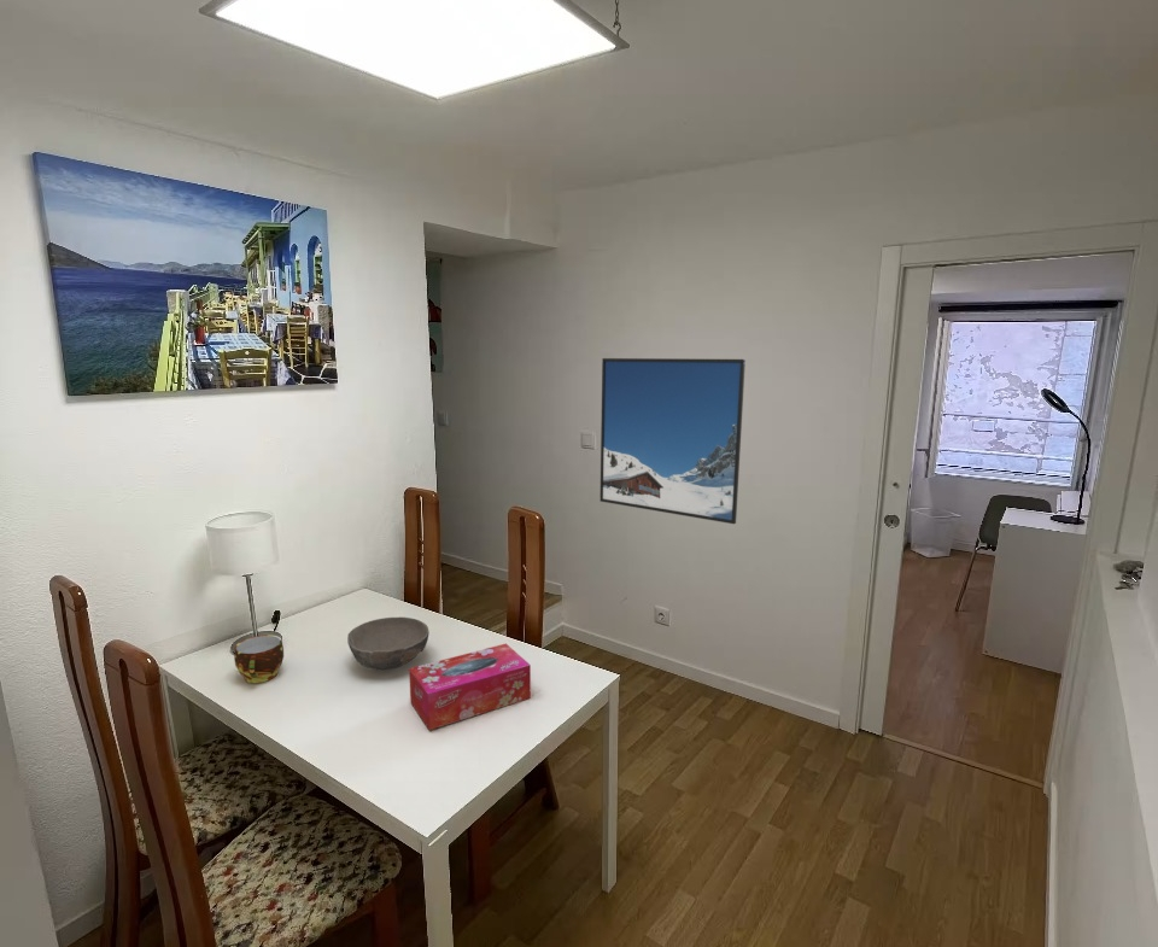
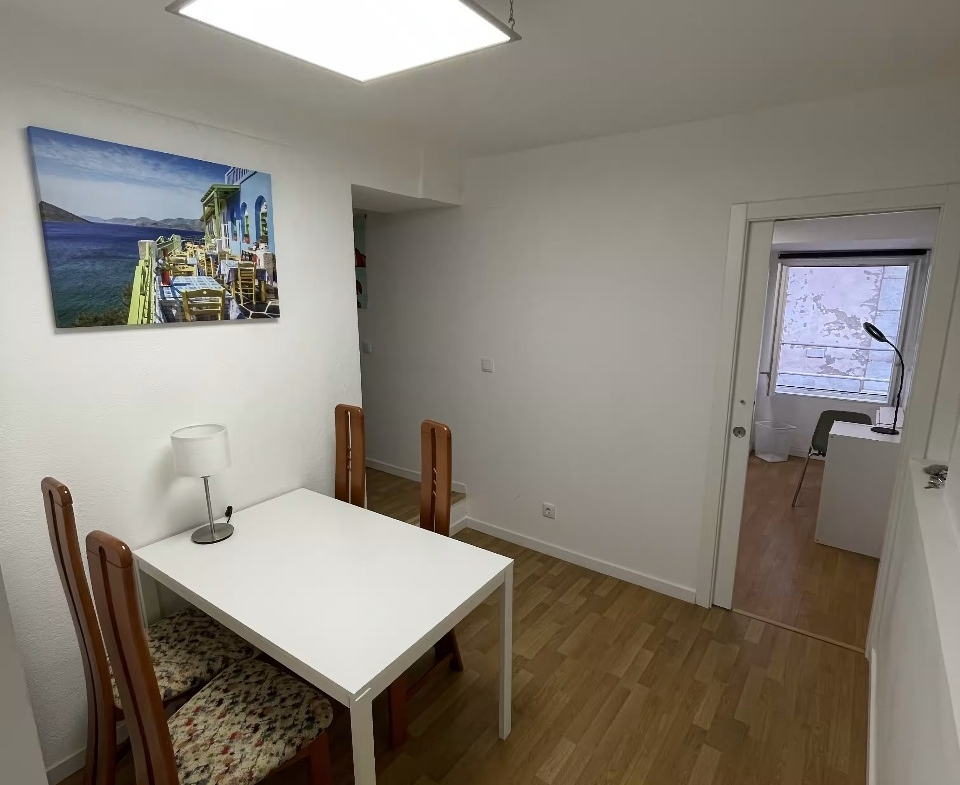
- tissue box [408,643,532,731]
- cup [233,633,285,684]
- bowl [346,616,431,671]
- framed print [598,357,747,525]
